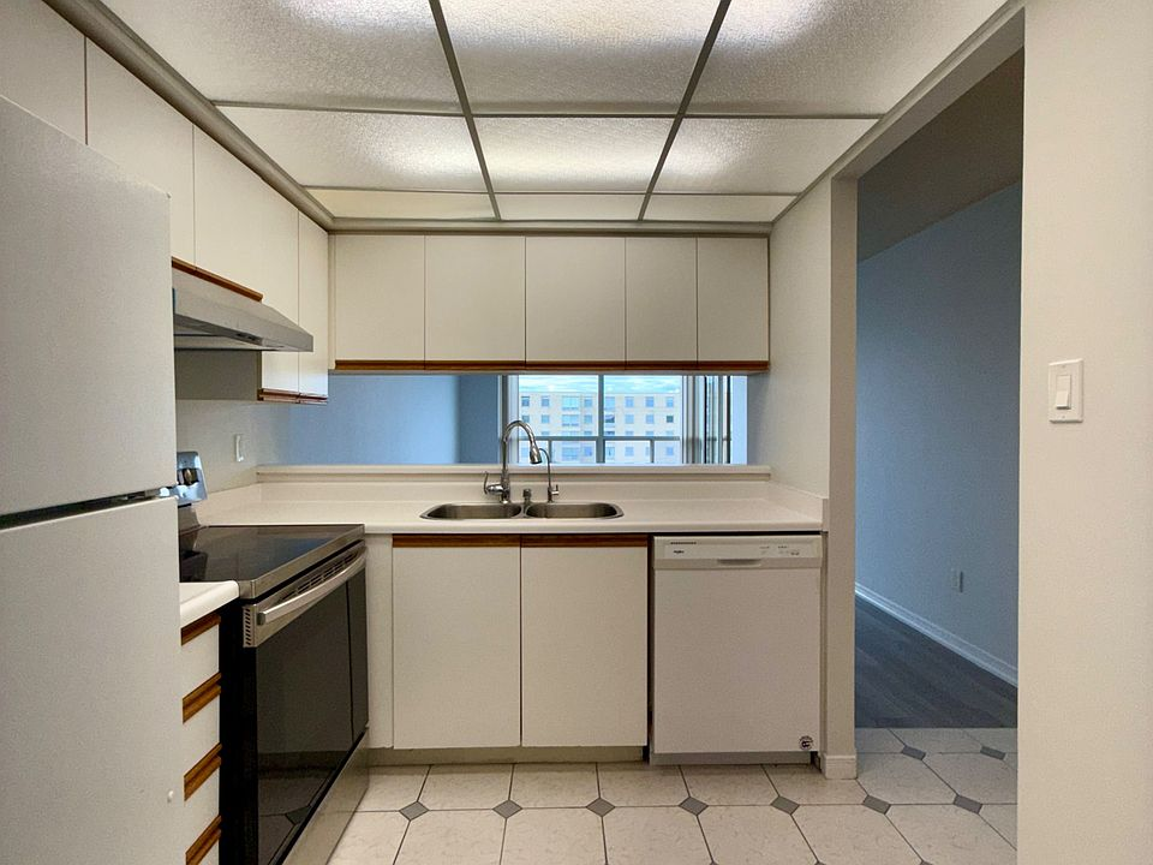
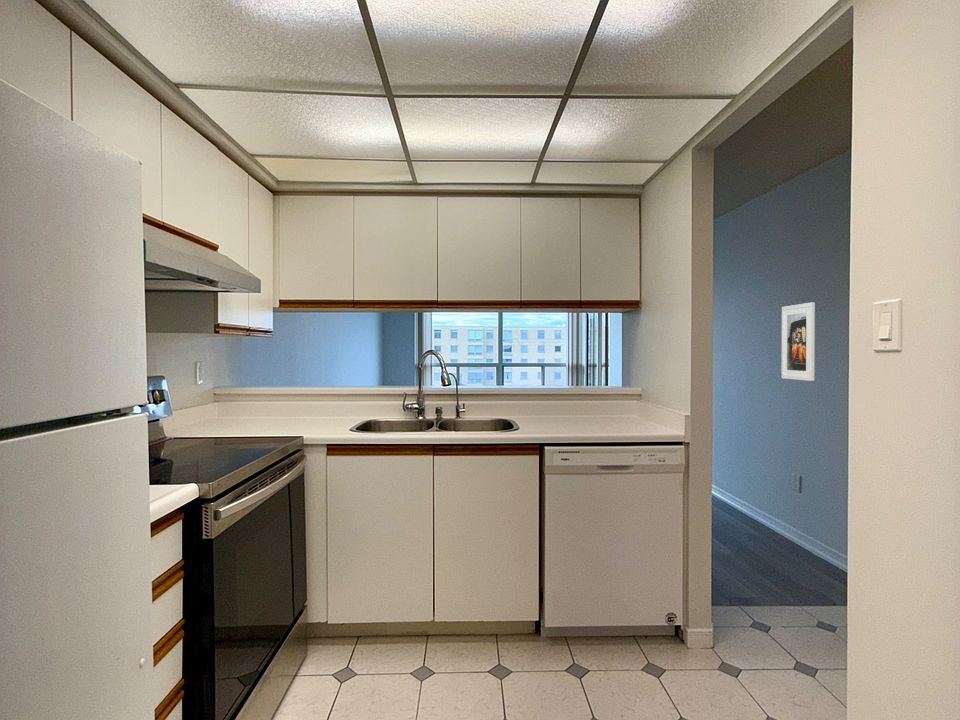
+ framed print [780,301,816,382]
